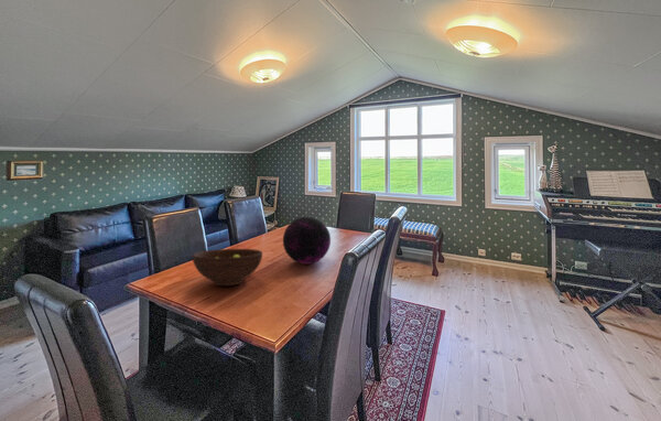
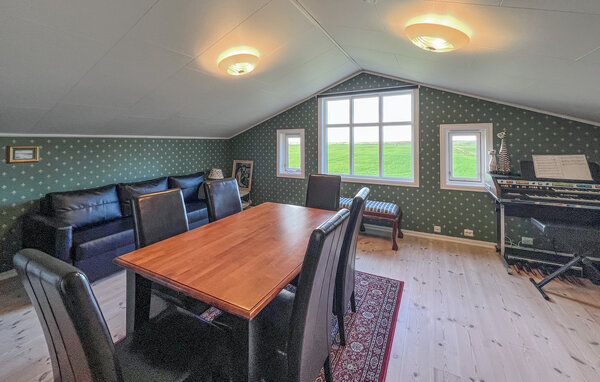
- fruit bowl [192,248,263,287]
- decorative orb [282,216,332,266]
